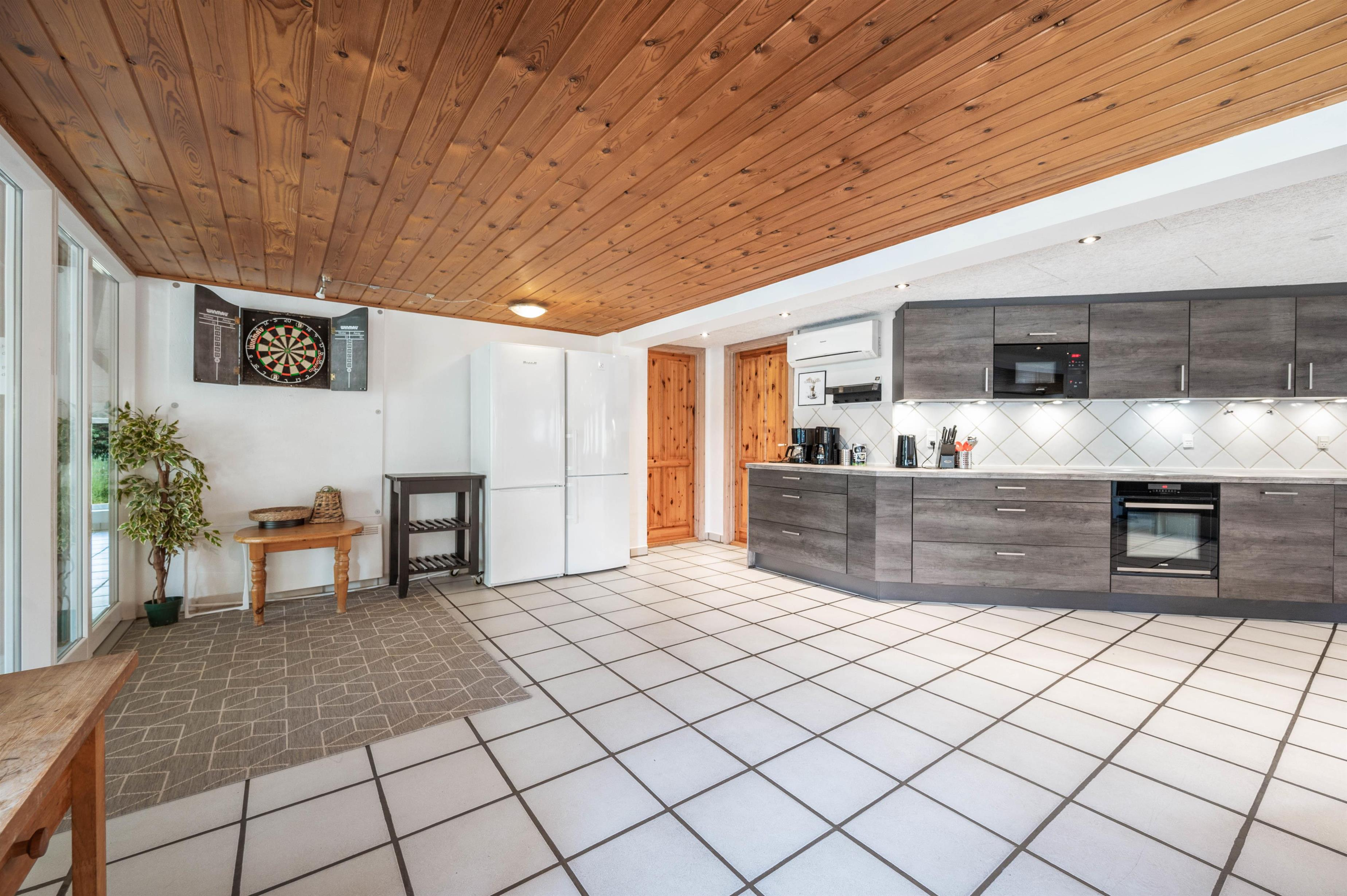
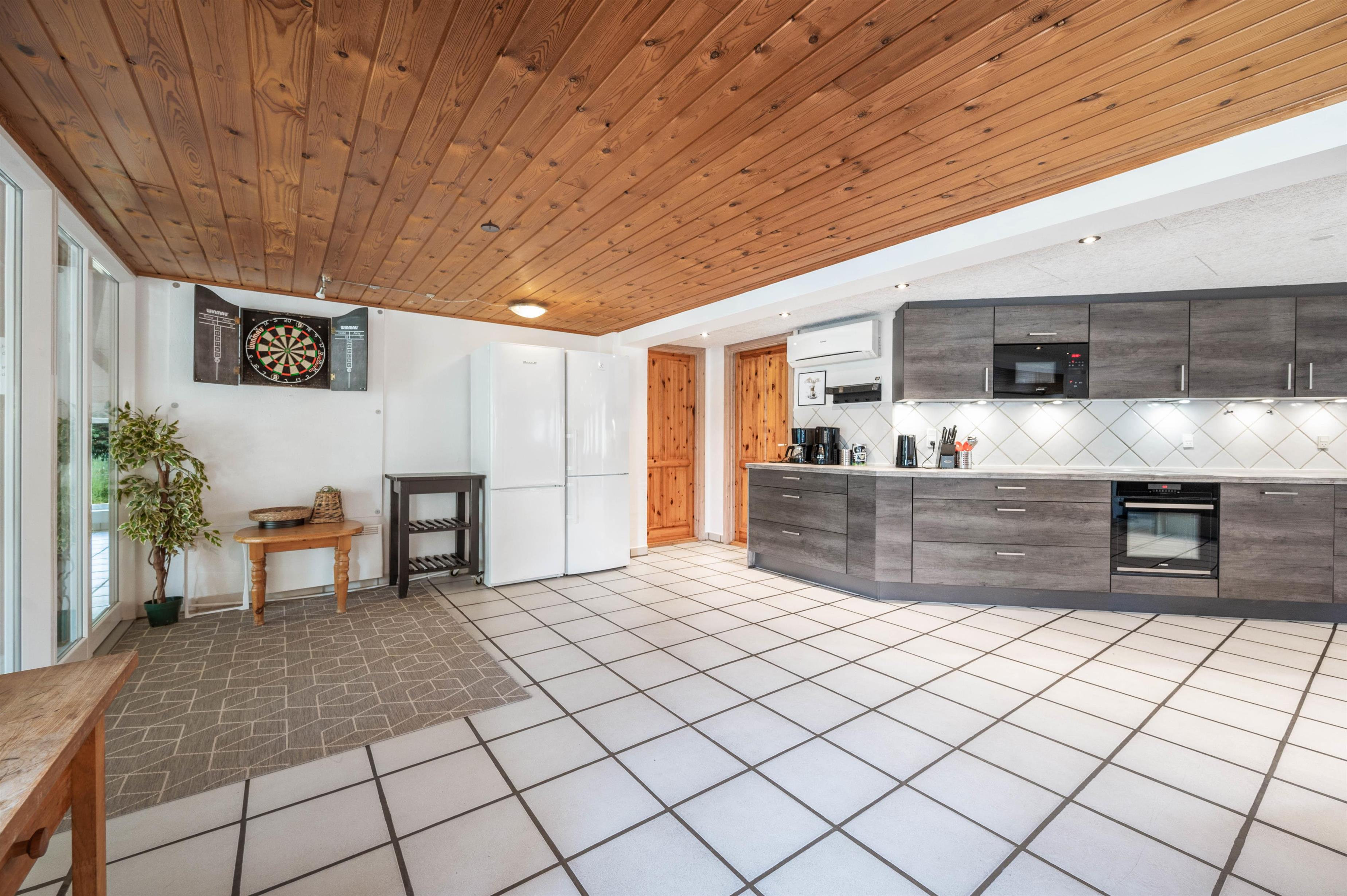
+ pendant light [480,178,500,233]
